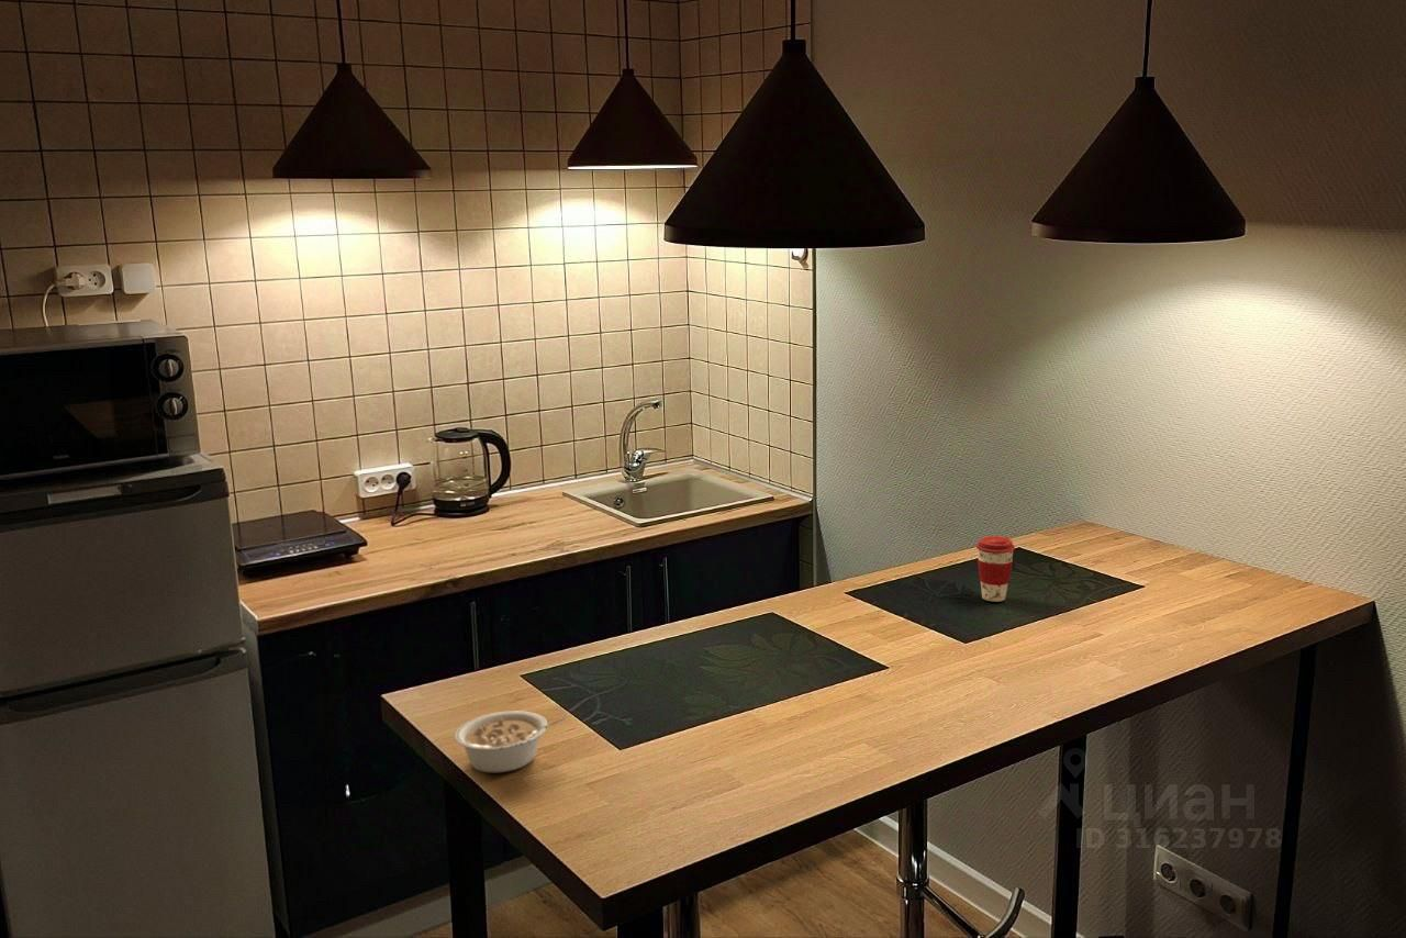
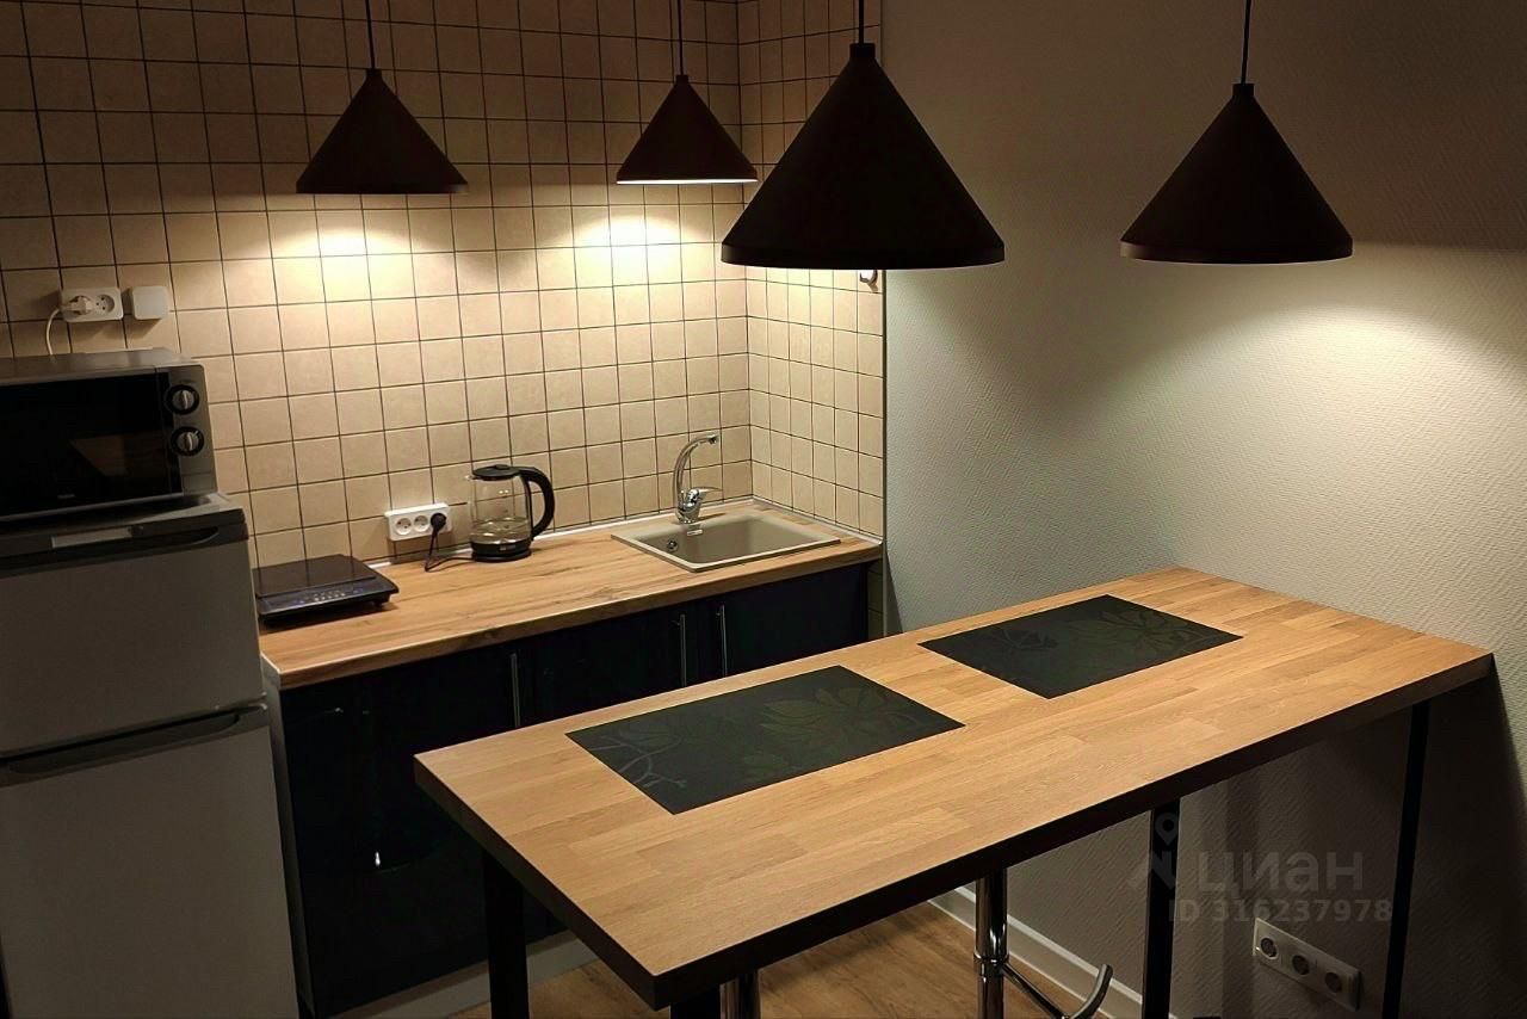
- legume [454,710,567,773]
- coffee cup [975,535,1016,603]
